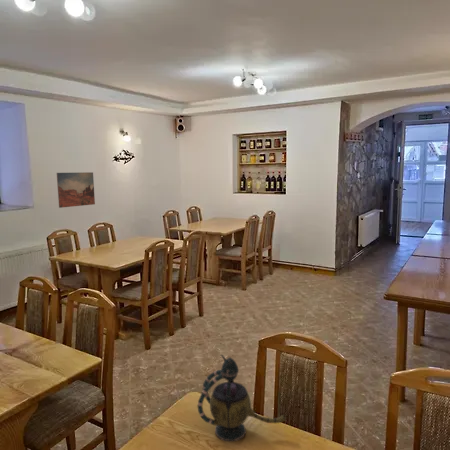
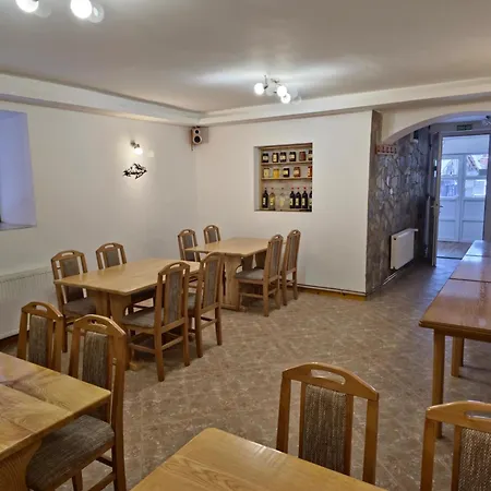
- teapot [196,354,286,442]
- wall art [56,171,96,209]
